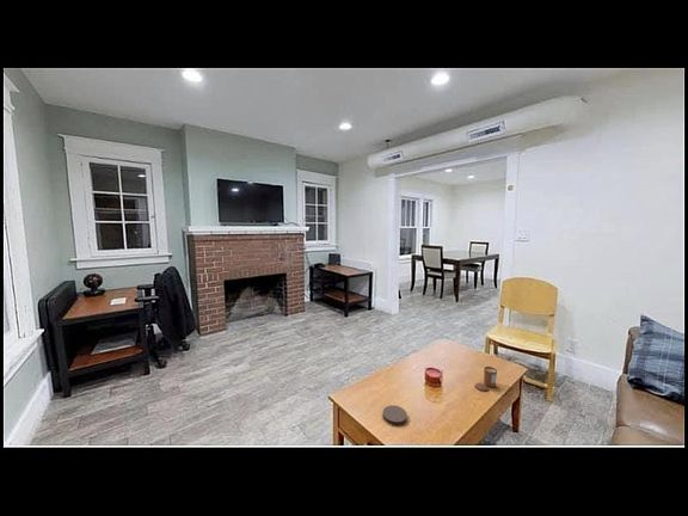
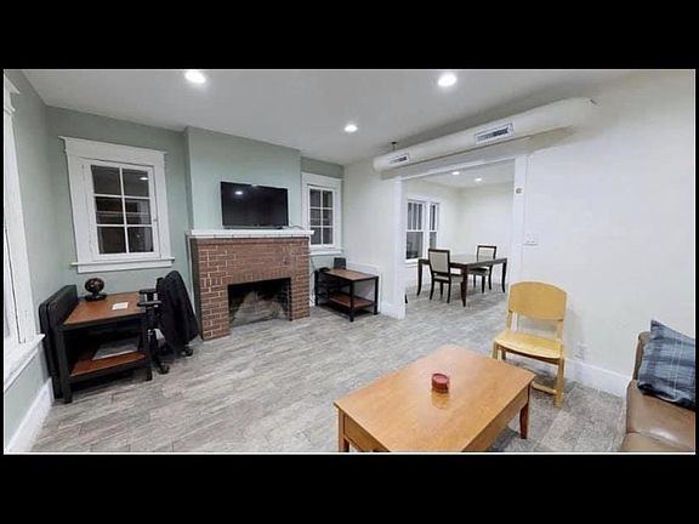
- coaster [381,404,408,426]
- candle [474,366,498,392]
